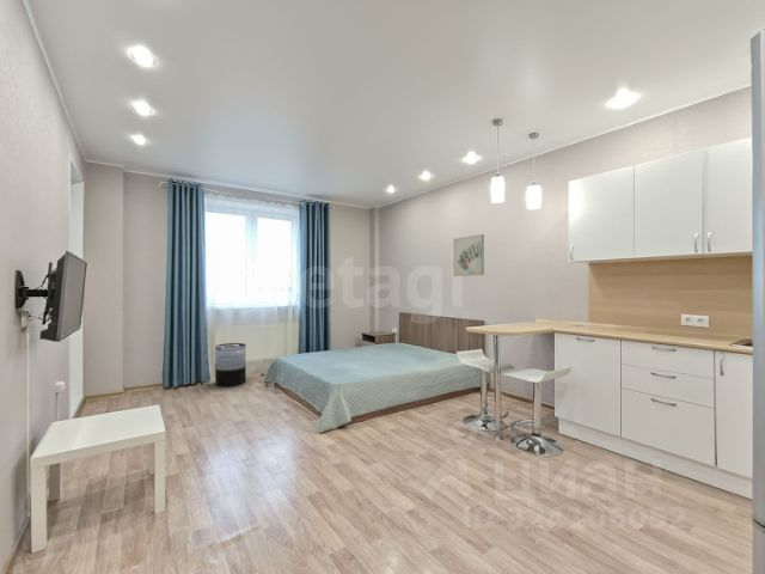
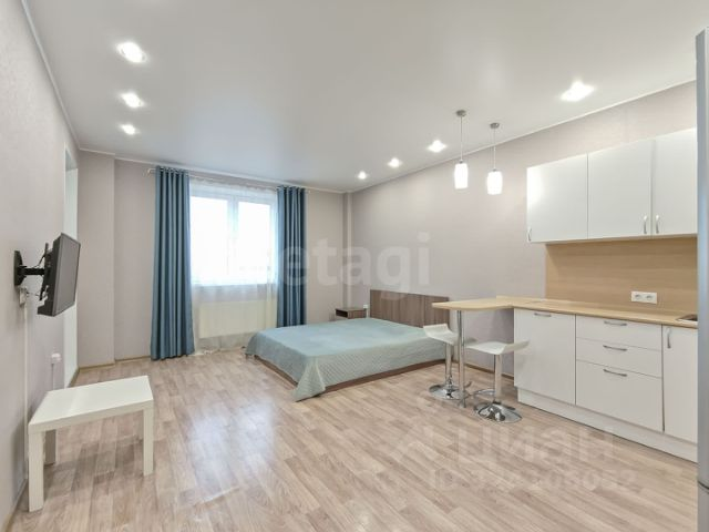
- wall art [453,233,485,277]
- trash can [214,342,247,387]
